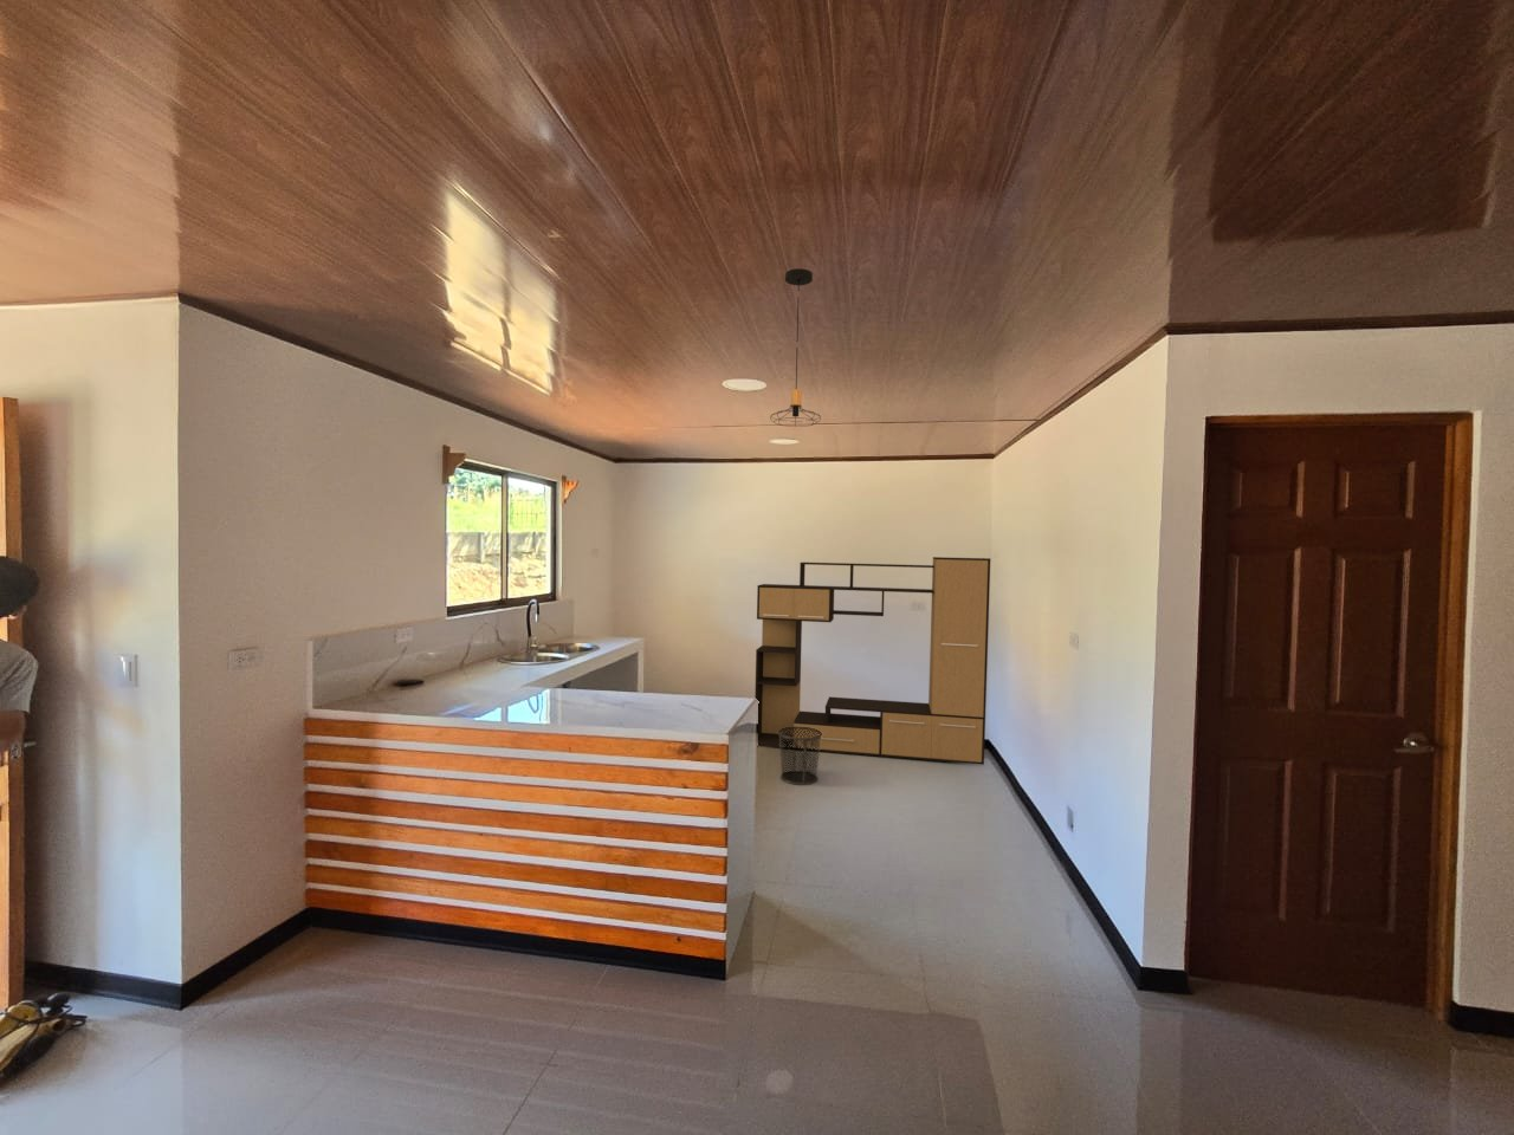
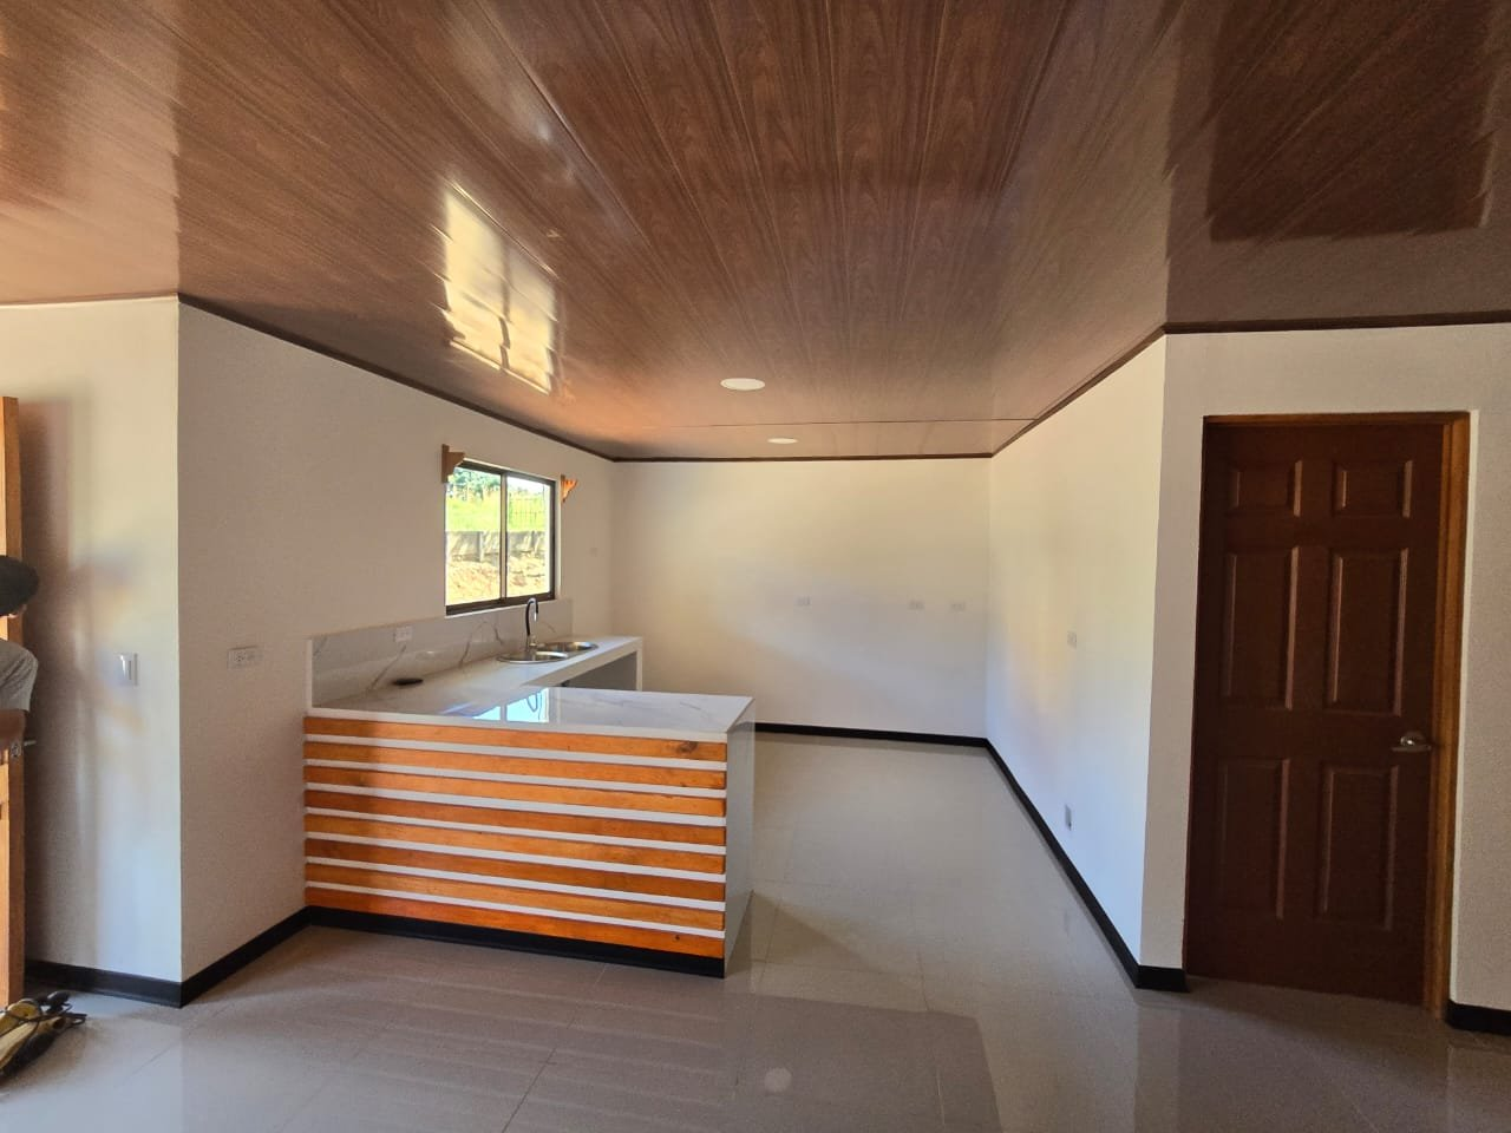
- waste bin [778,726,823,786]
- pendant light [769,267,823,430]
- media console [753,556,992,767]
